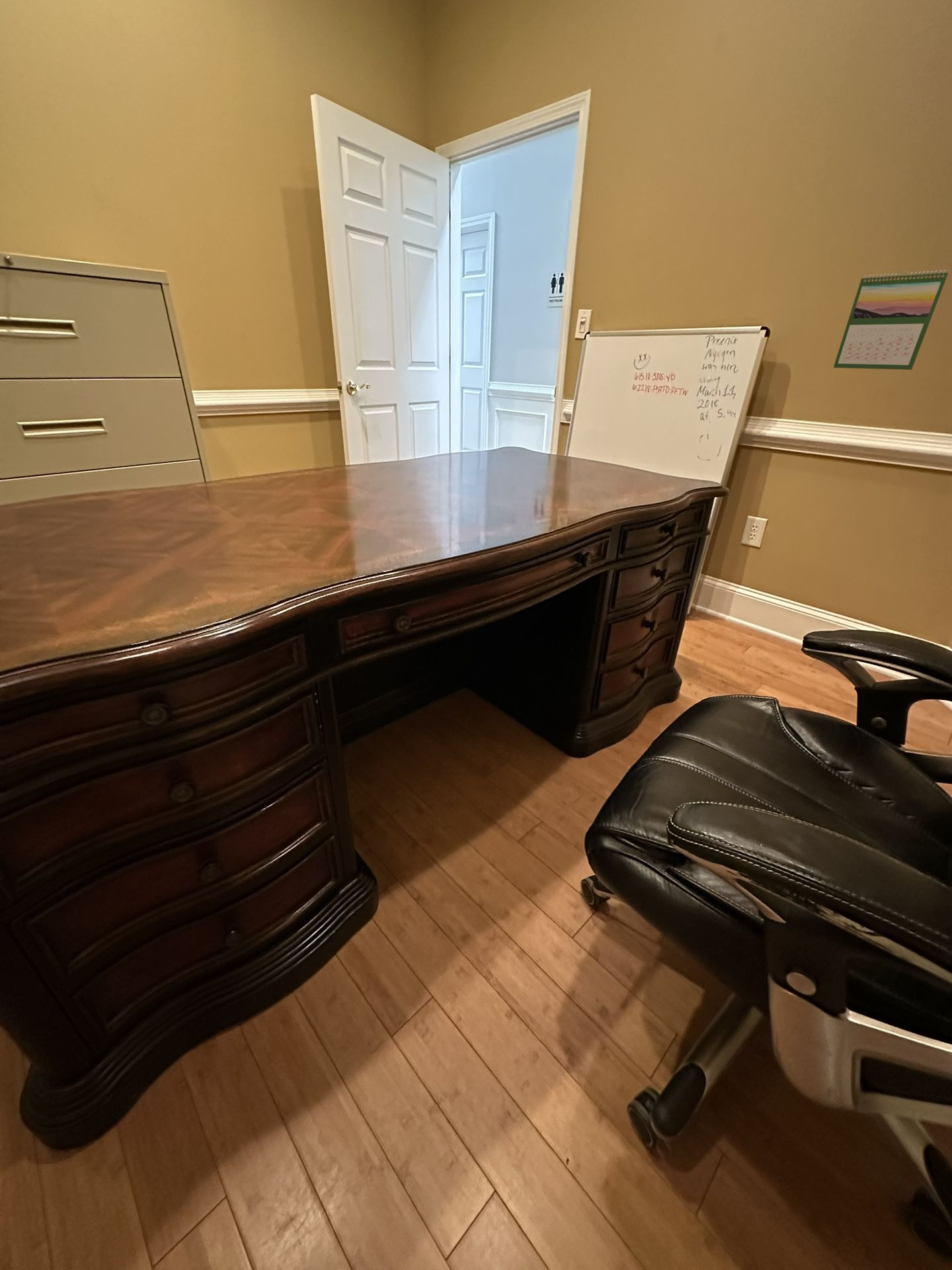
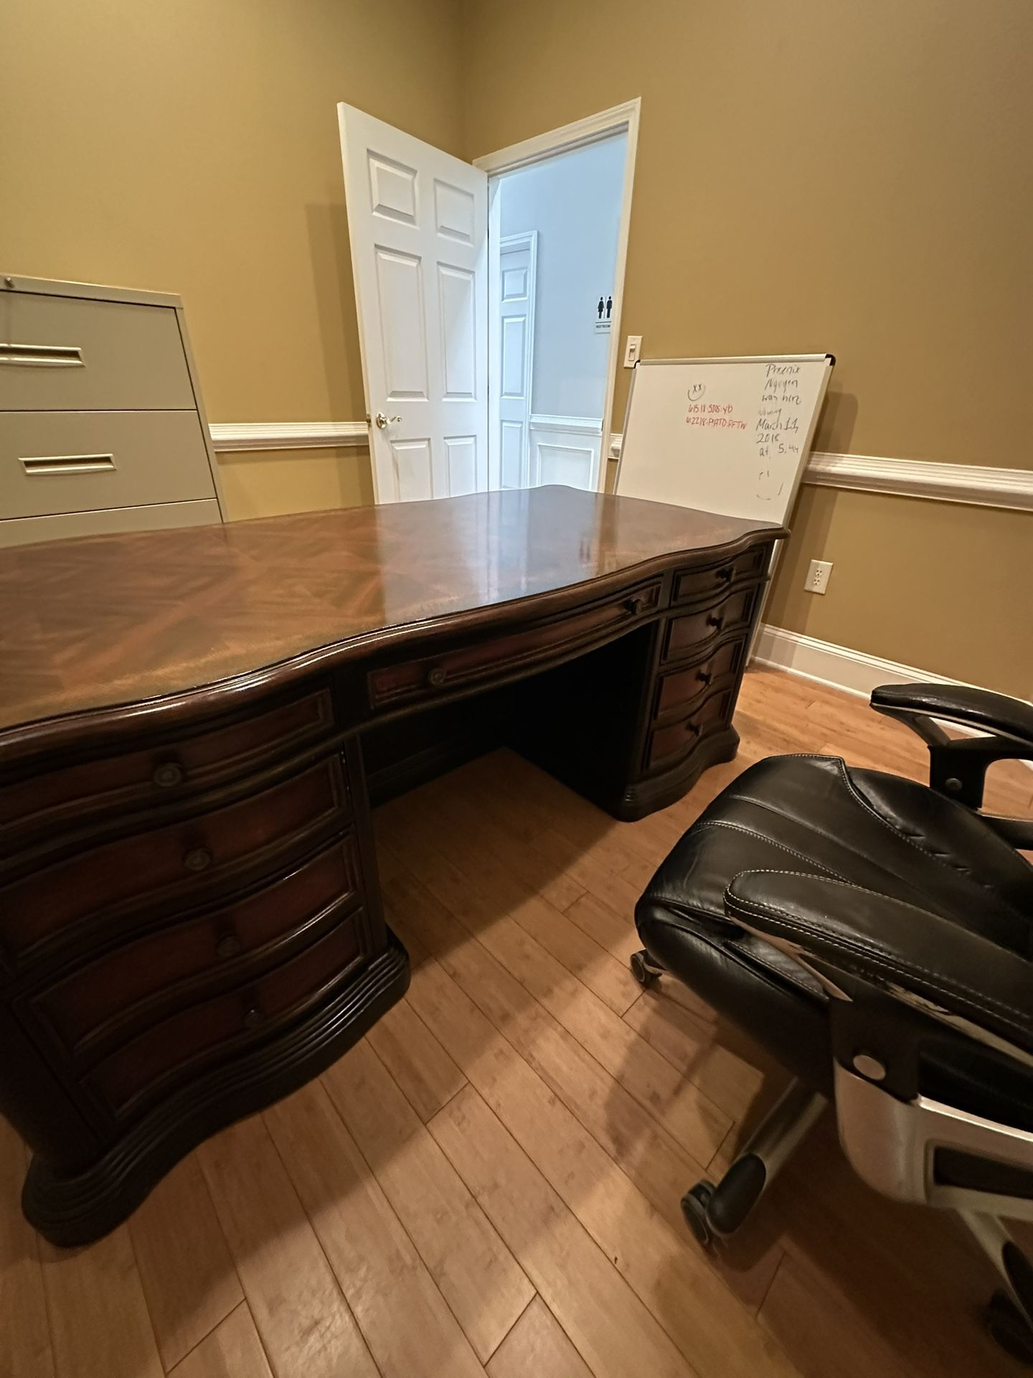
- calendar [833,269,950,370]
